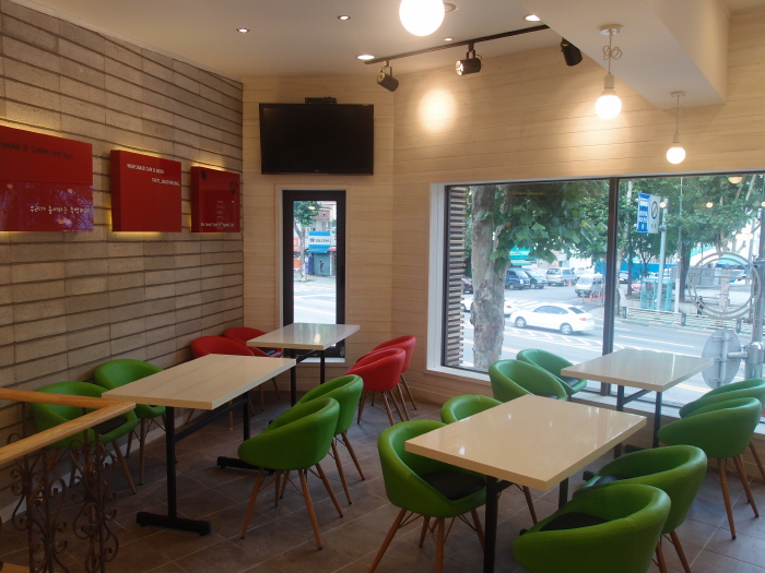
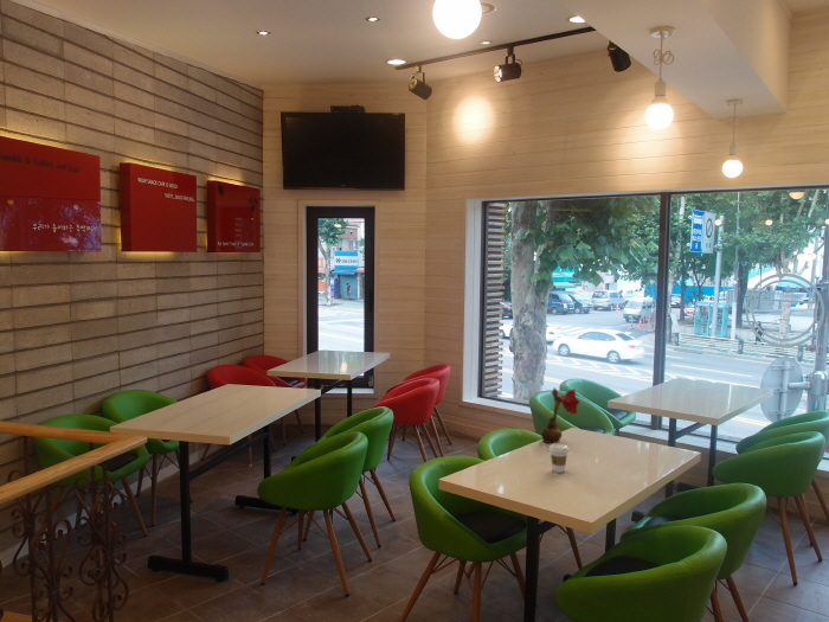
+ flower [540,386,580,444]
+ coffee cup [548,442,570,474]
